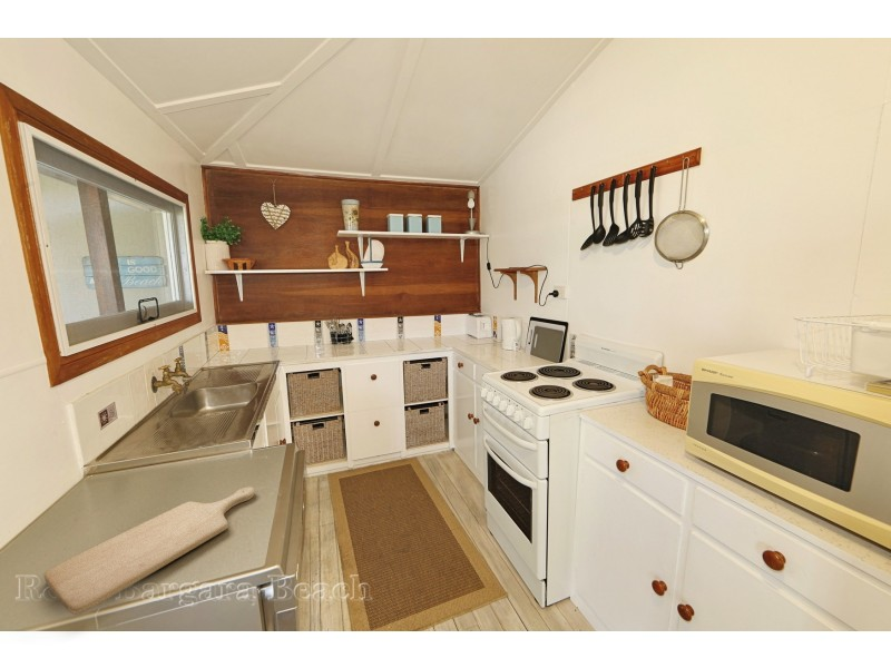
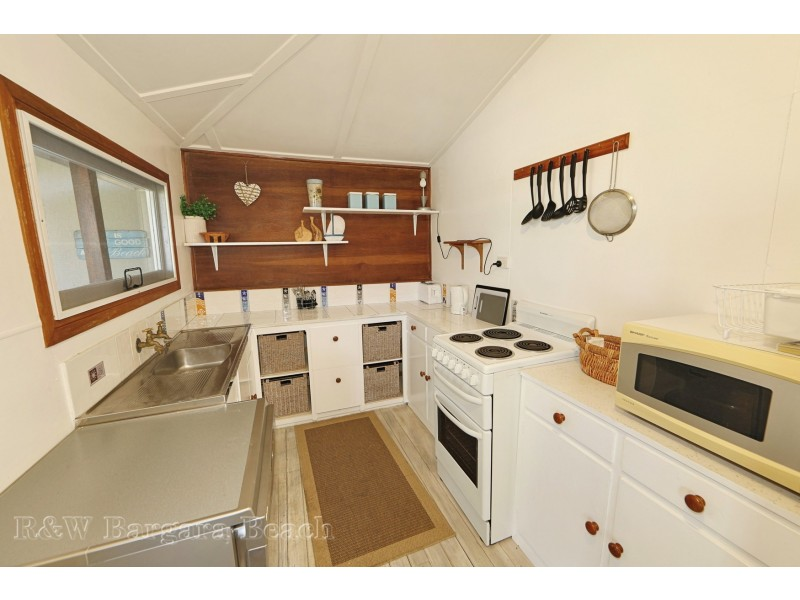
- chopping board [43,485,255,616]
